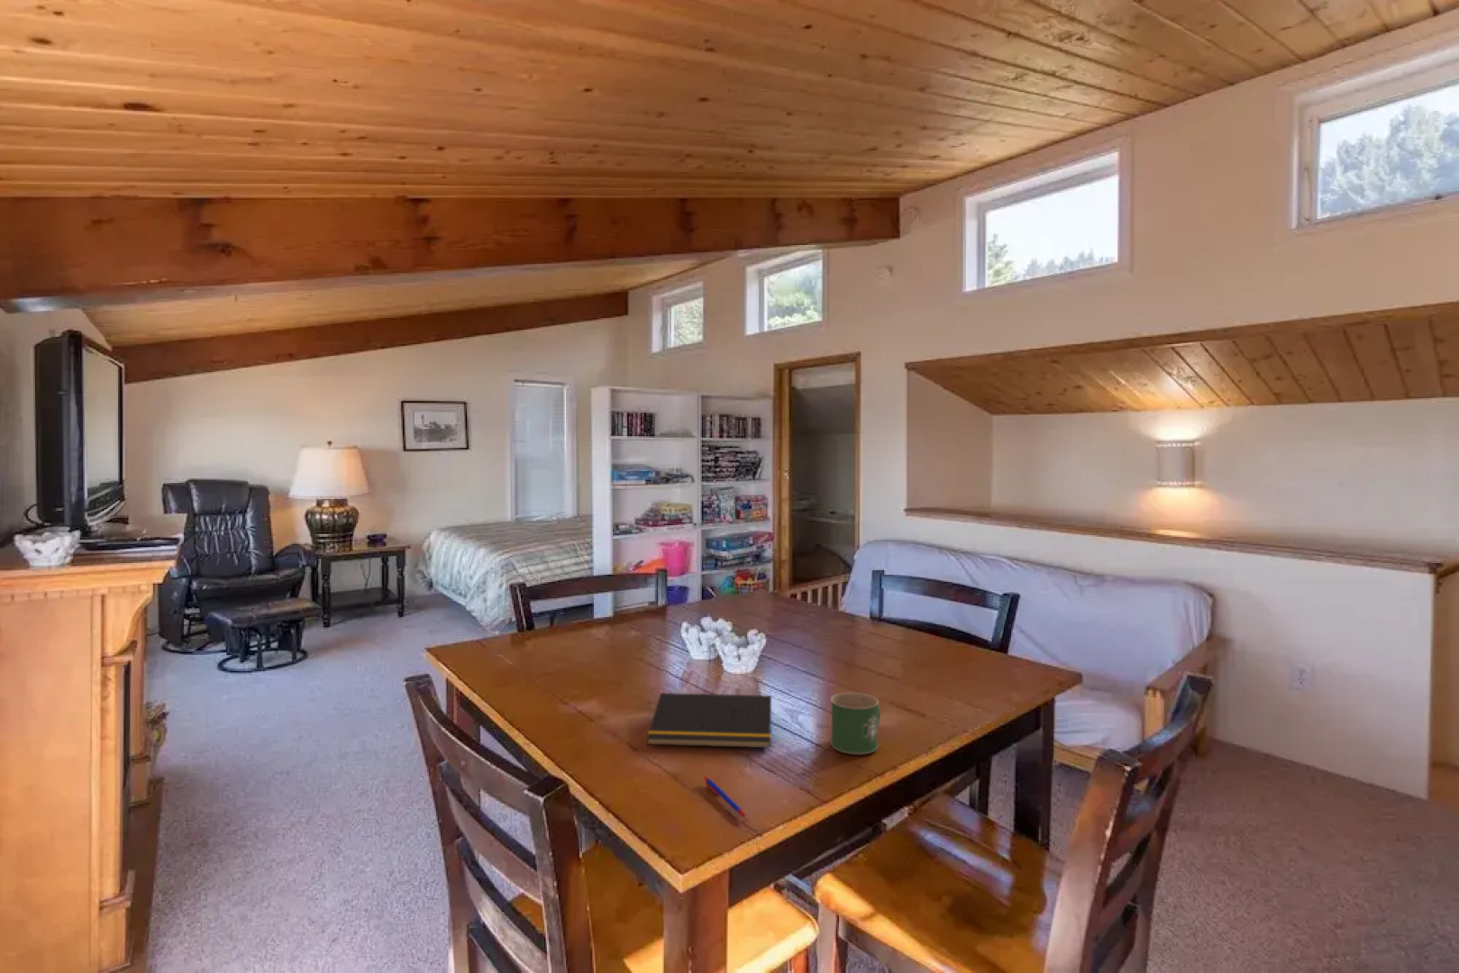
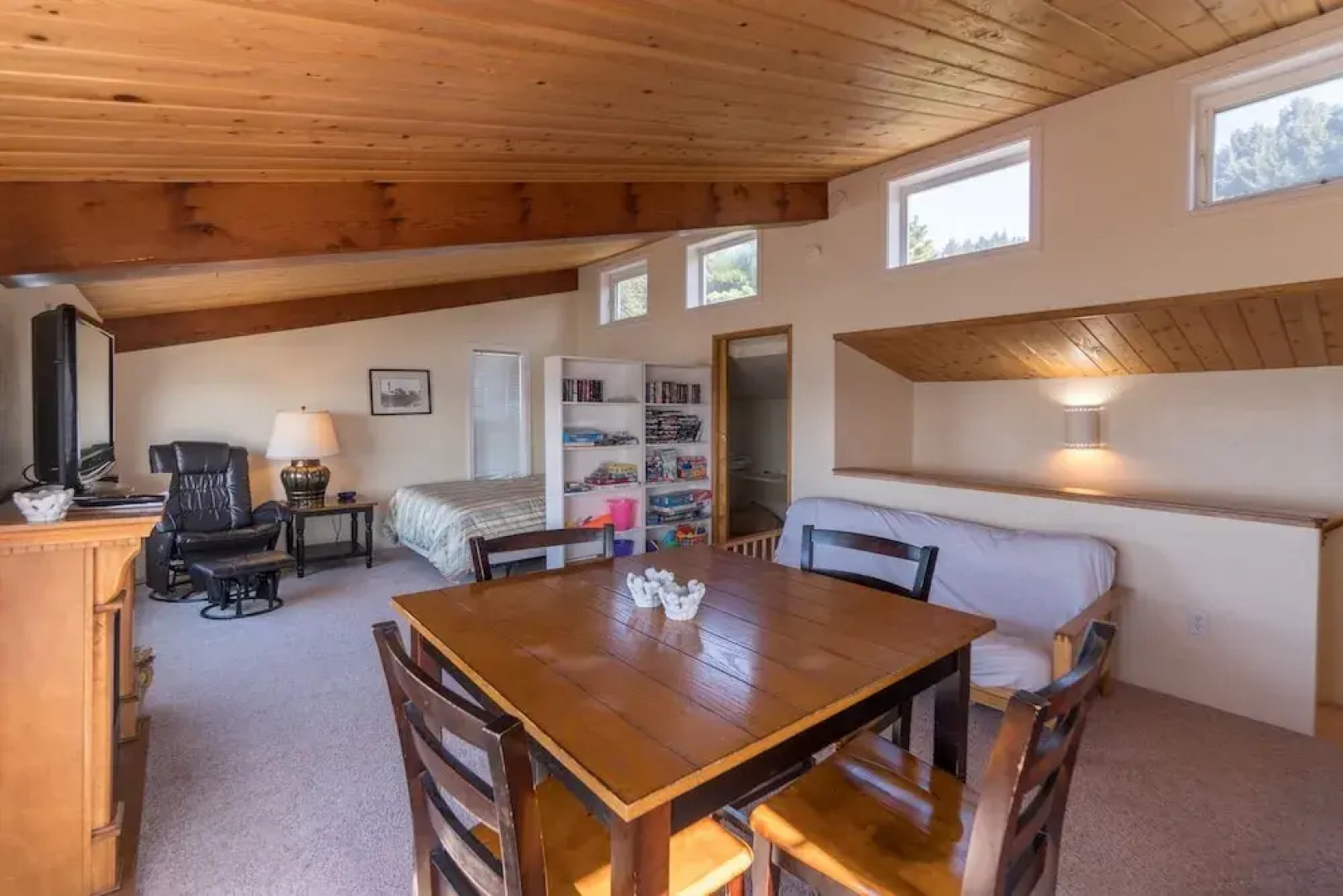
- pen [703,775,749,819]
- mug [829,692,881,755]
- notepad [646,692,772,748]
